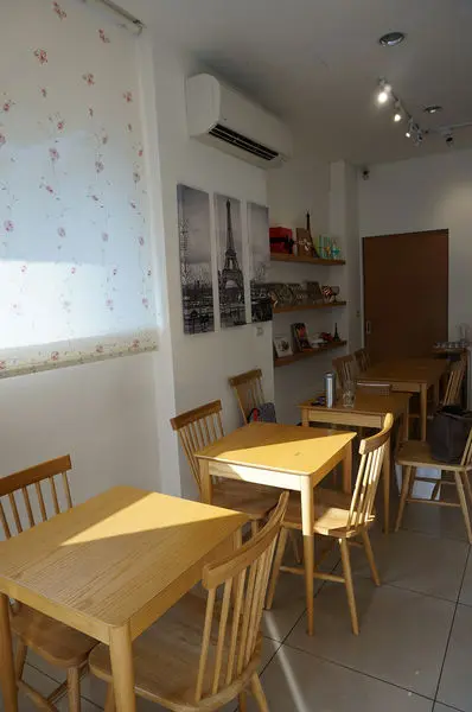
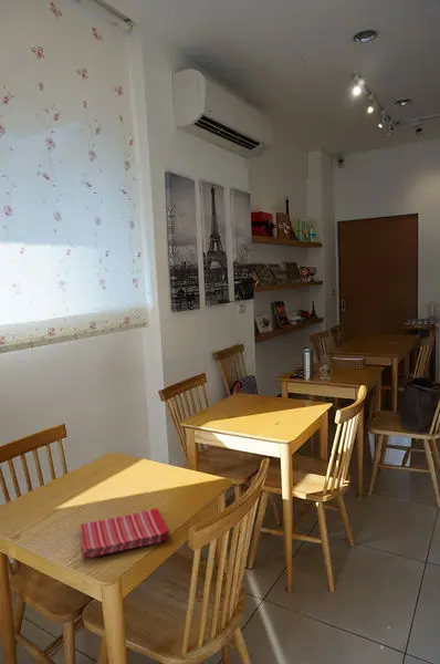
+ dish towel [80,507,170,560]
